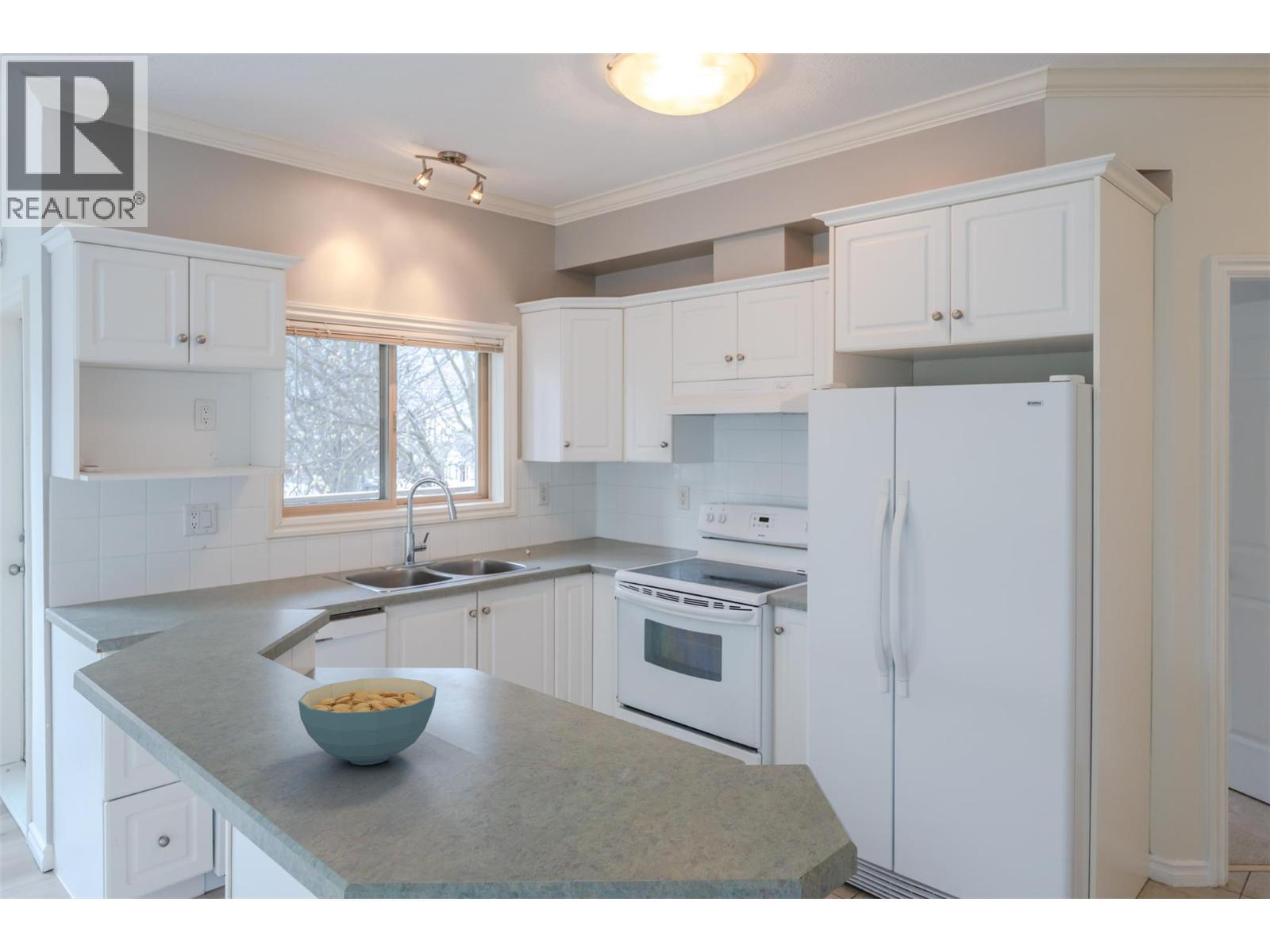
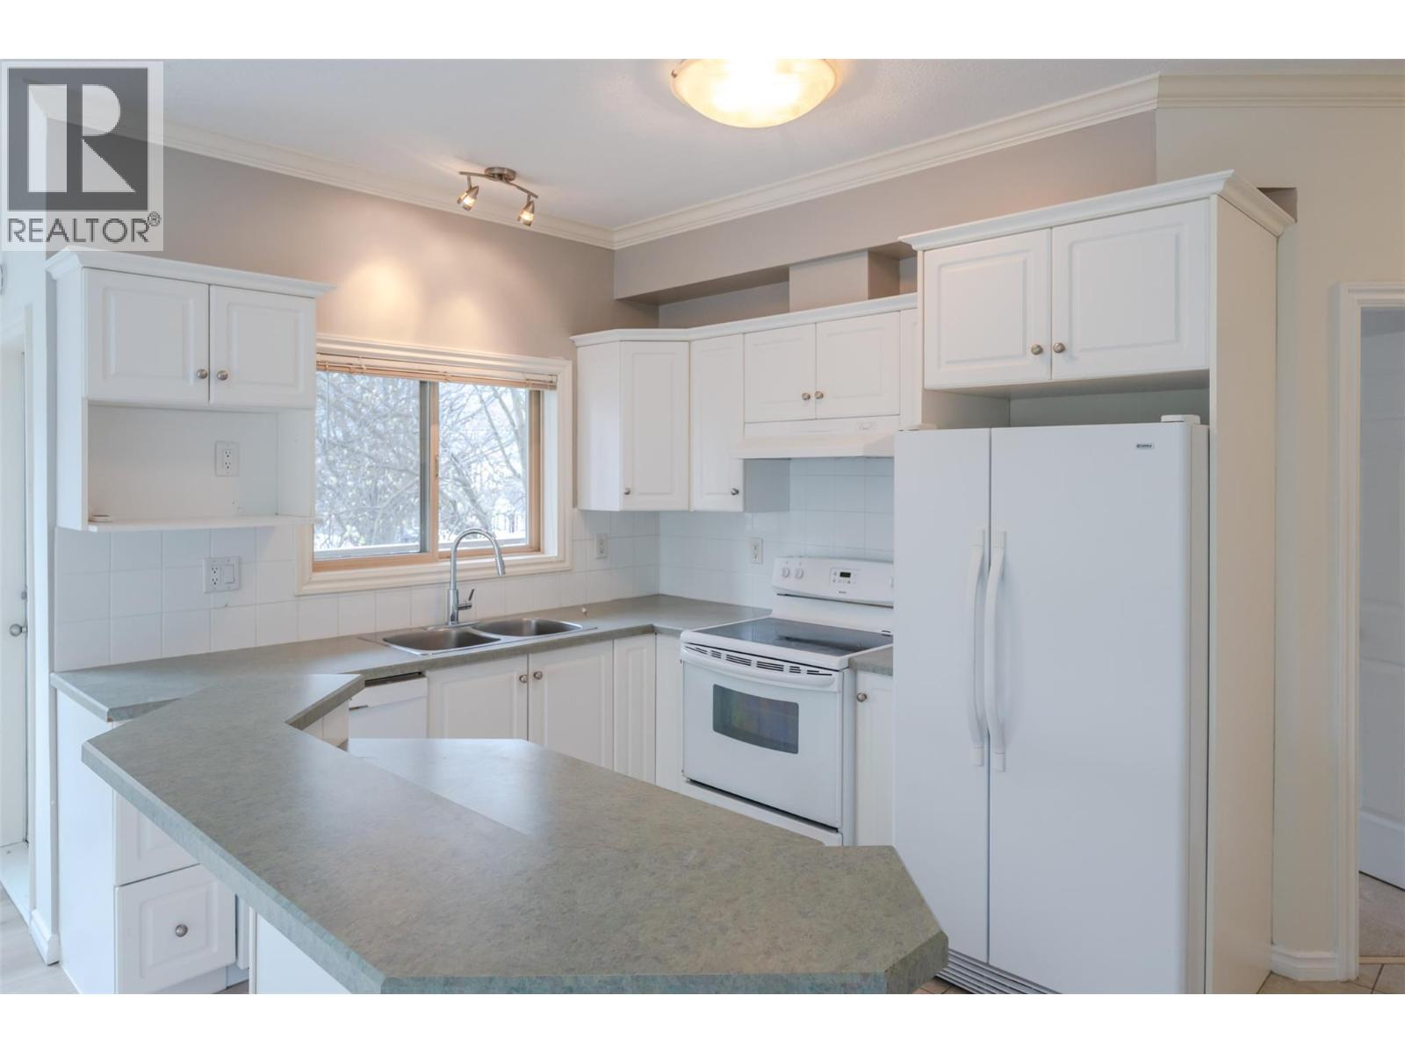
- cereal bowl [298,677,437,766]
